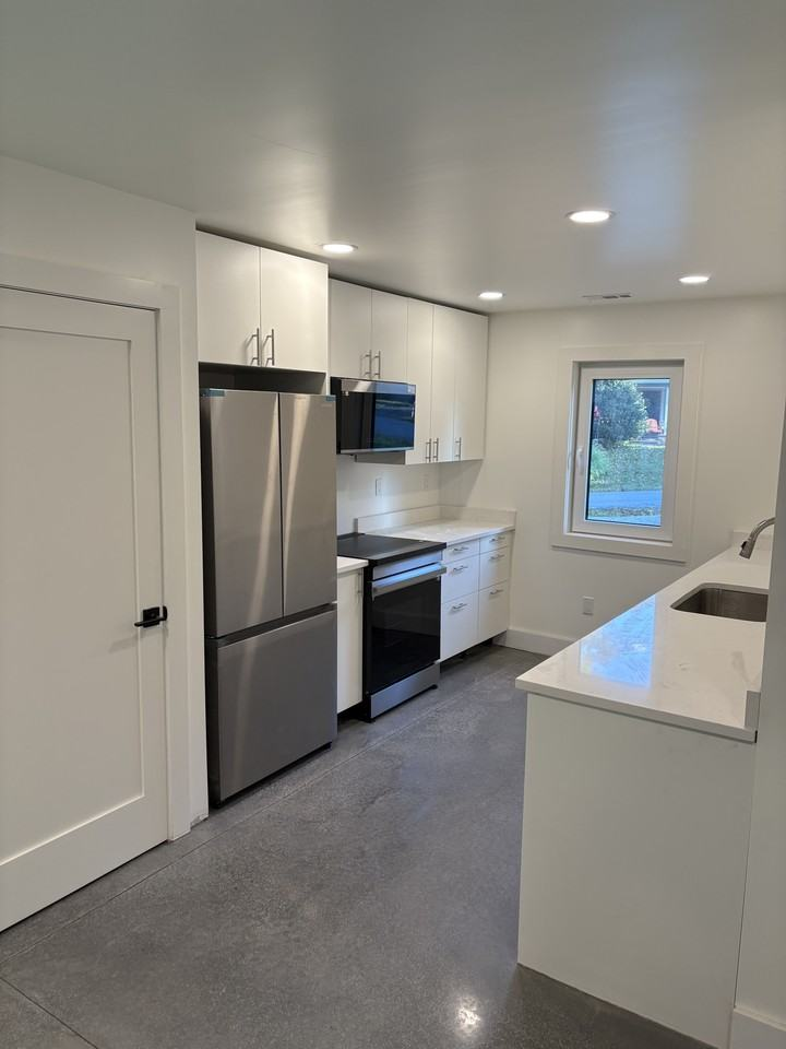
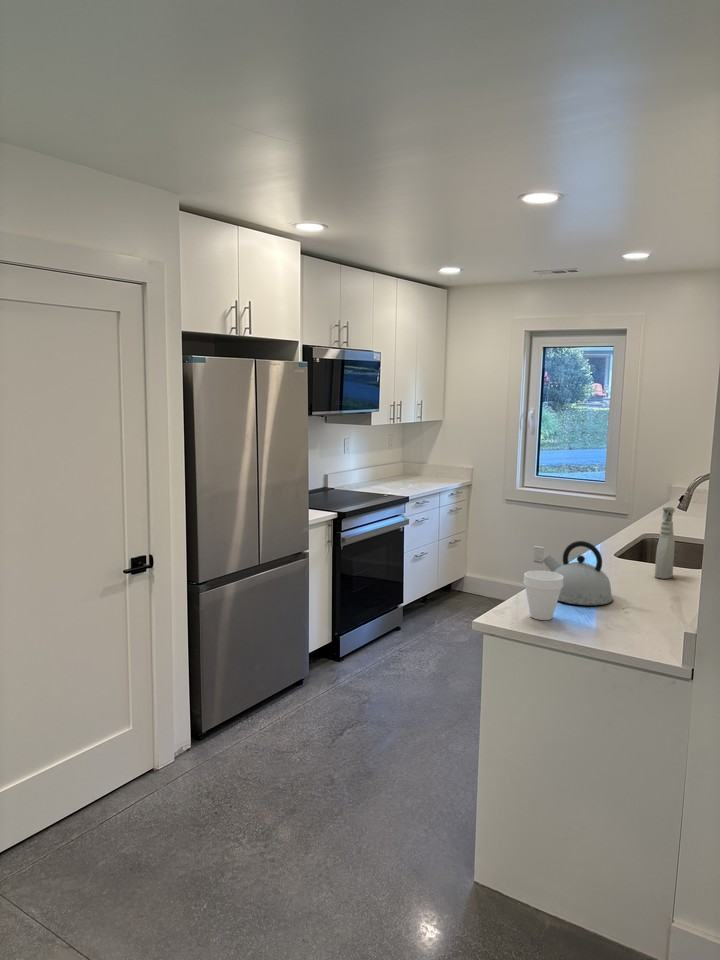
+ spray bottle [654,505,676,580]
+ cup [523,570,564,621]
+ kettle [542,540,614,606]
